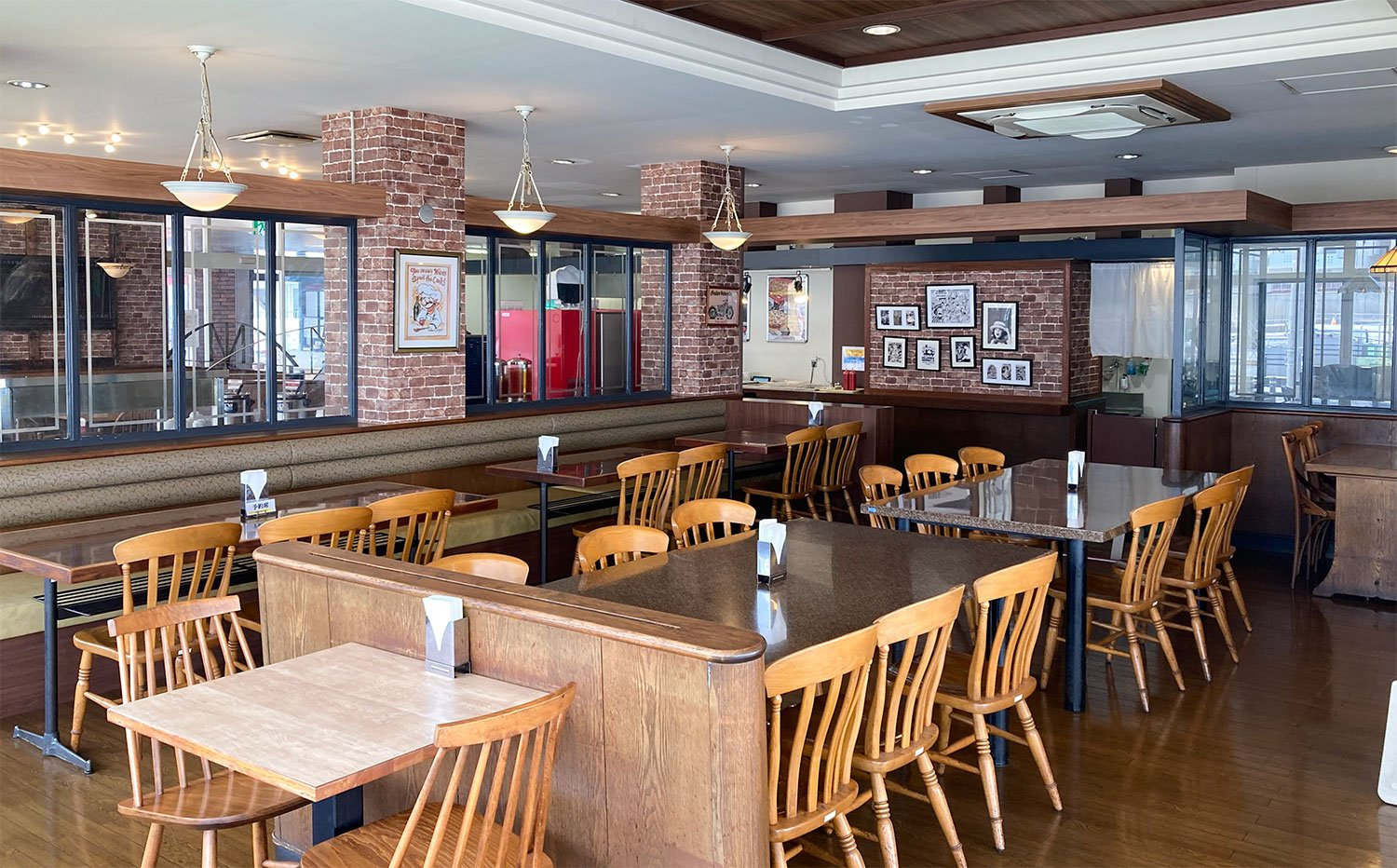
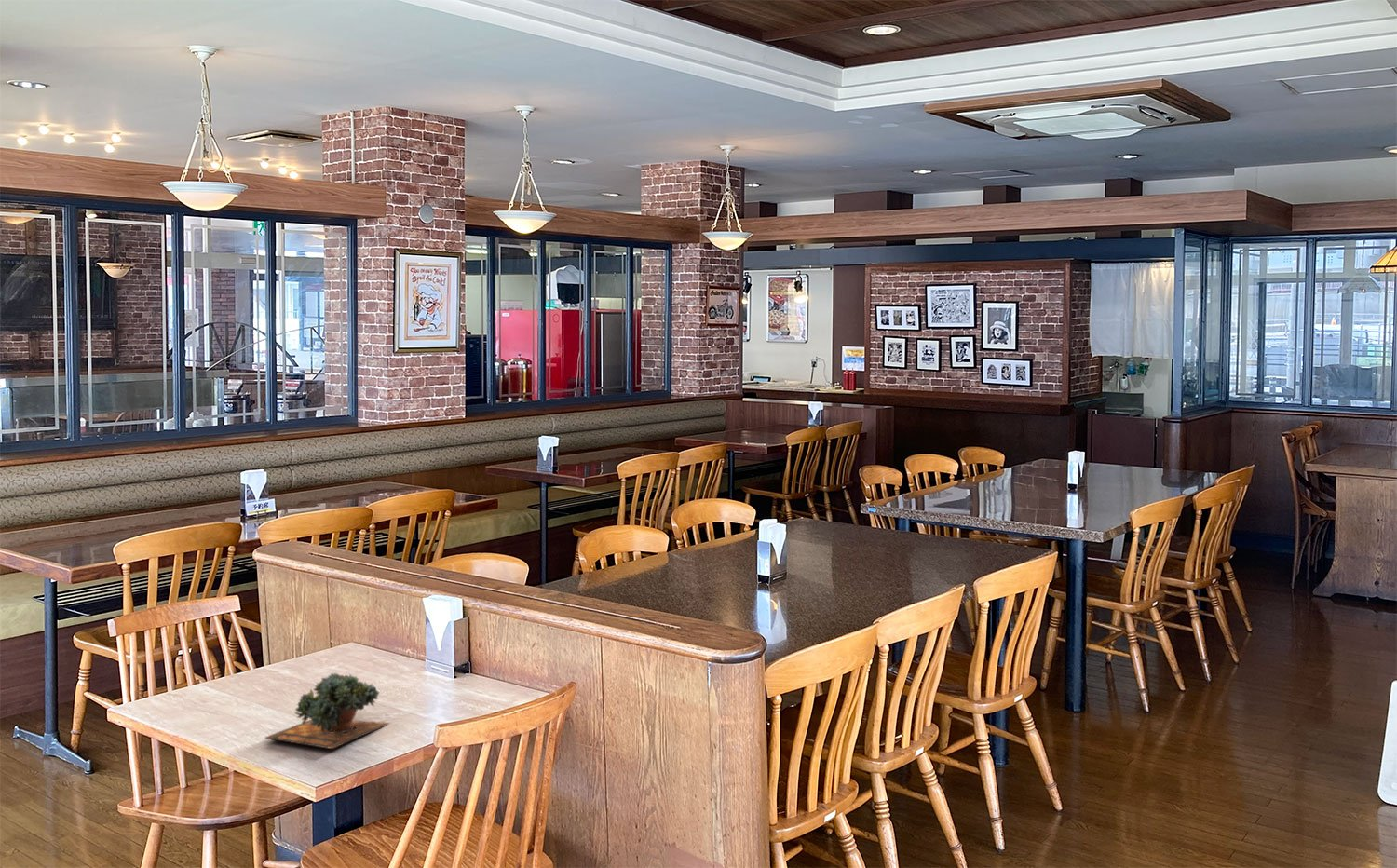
+ succulent plant [264,671,391,750]
